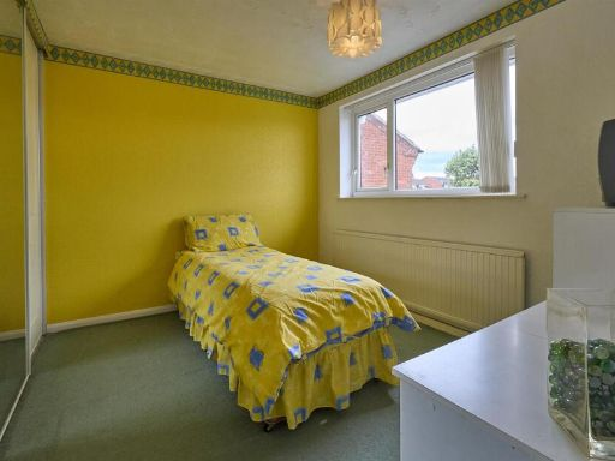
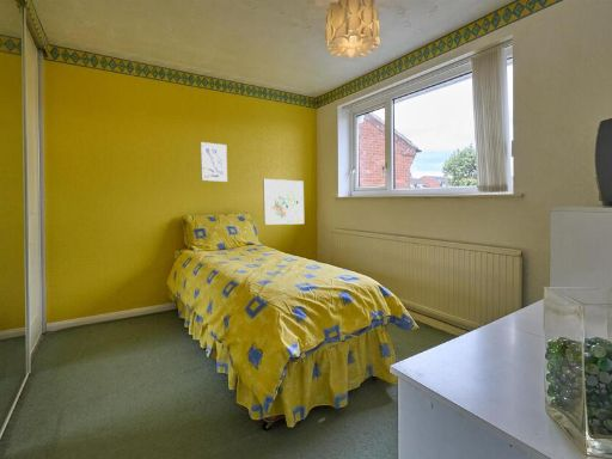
+ wall art [262,178,305,226]
+ wall art [200,141,228,183]
